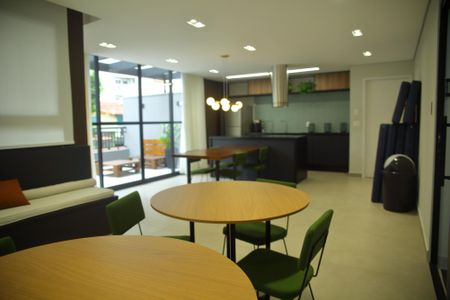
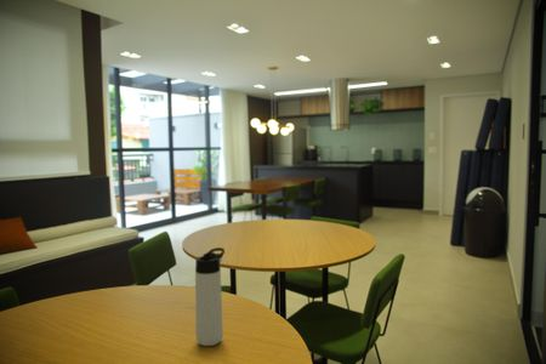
+ thermos bottle [194,246,226,347]
